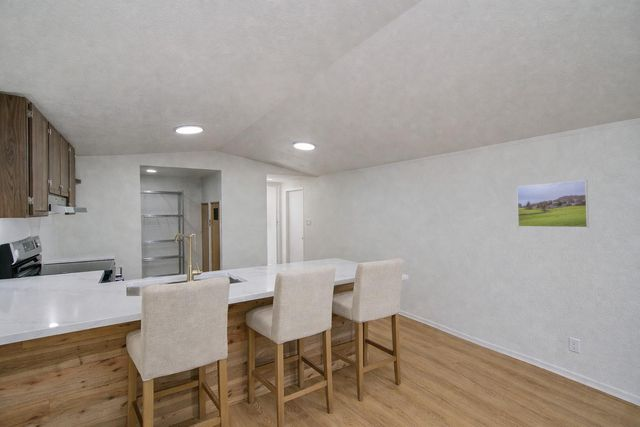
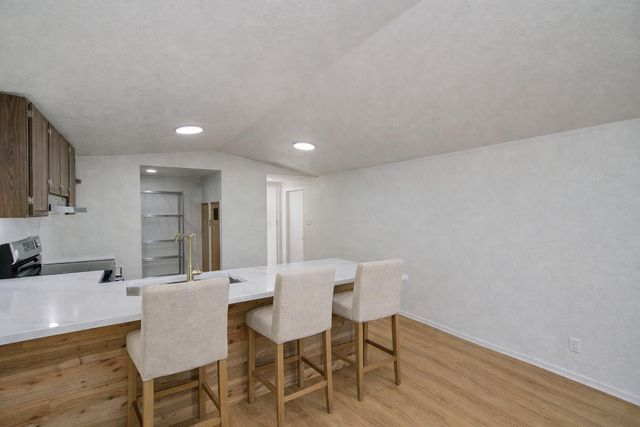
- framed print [516,179,590,228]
